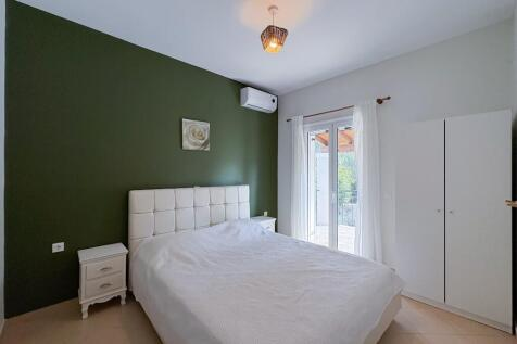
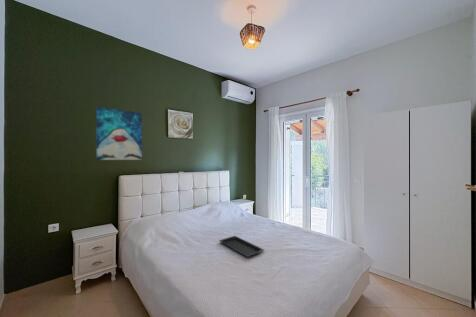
+ serving tray [218,235,265,258]
+ wall art [95,106,143,161]
